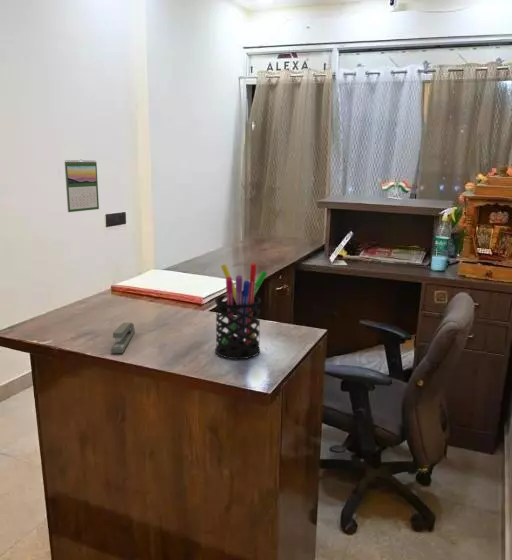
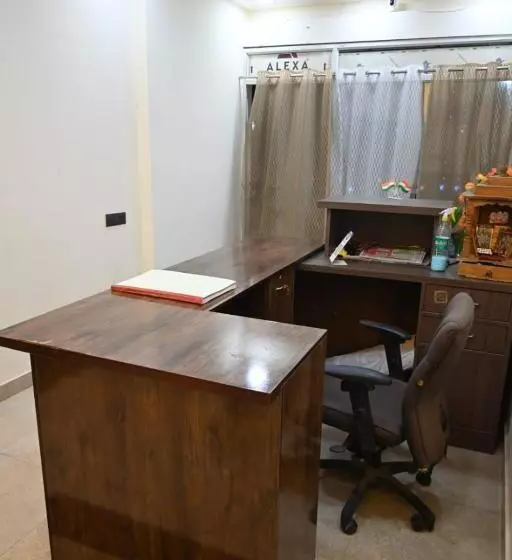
- calendar [64,159,100,213]
- stapler [110,322,136,354]
- pen holder [214,262,268,360]
